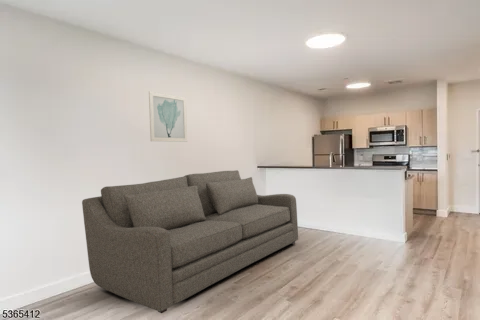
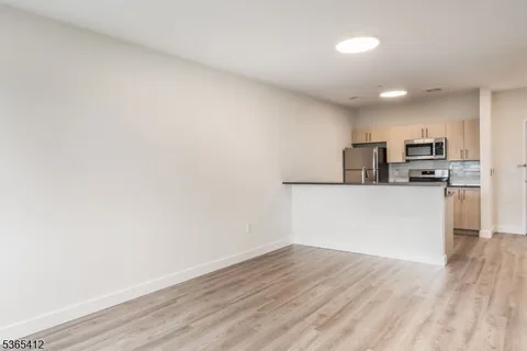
- wall art [148,90,188,143]
- sofa [81,169,299,314]
